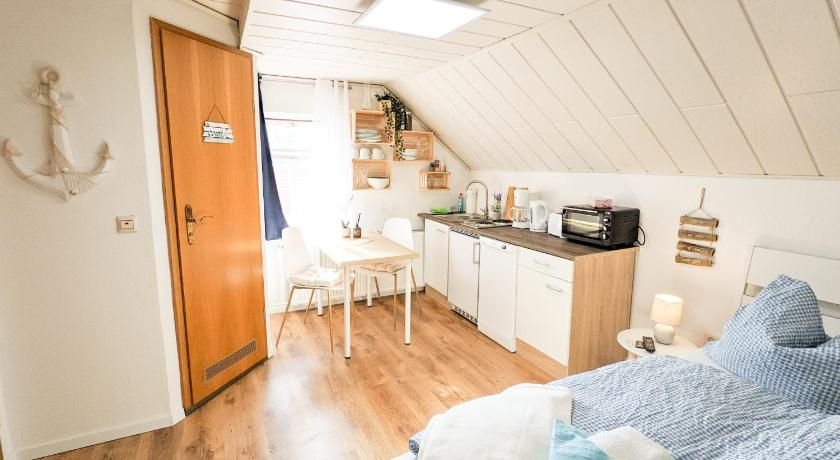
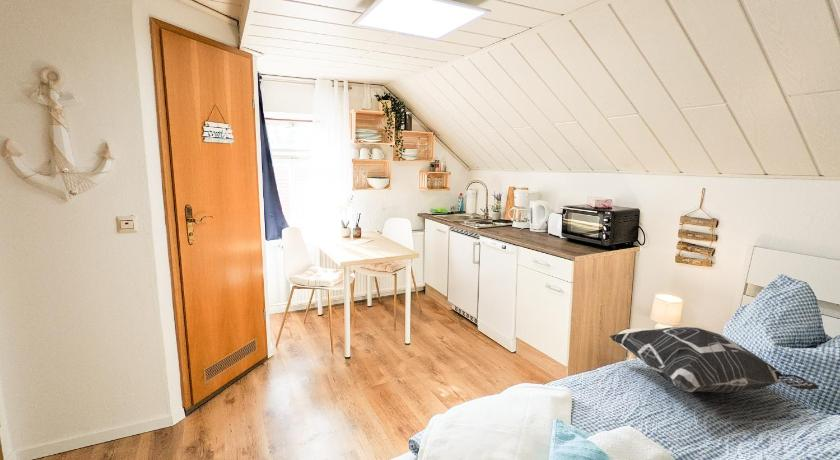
+ decorative pillow [608,326,820,394]
